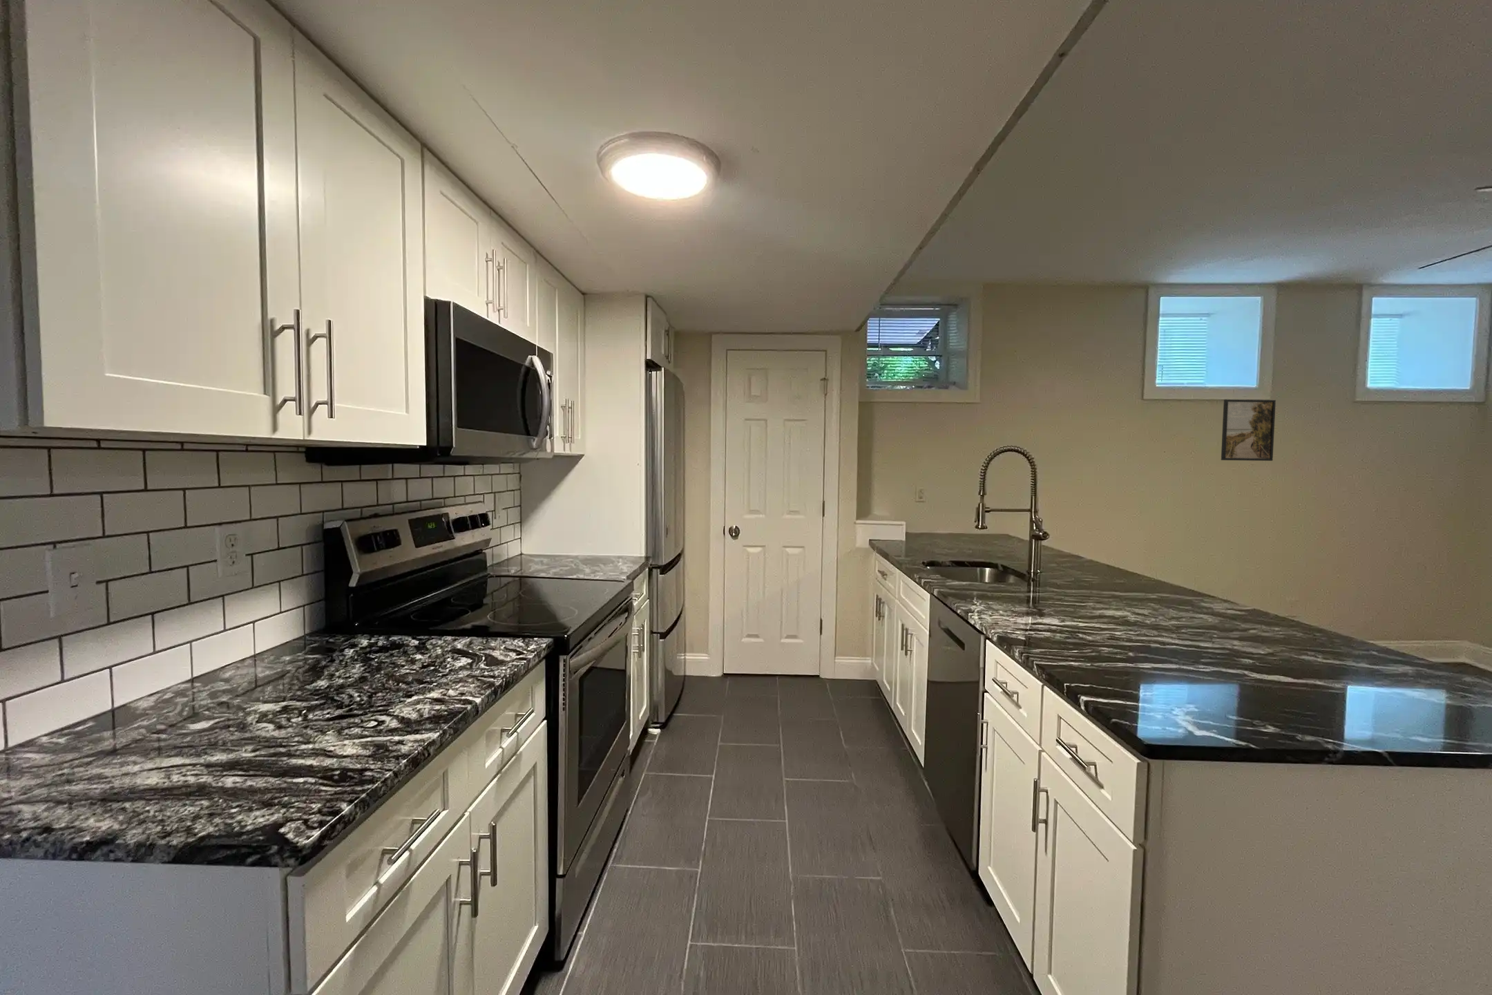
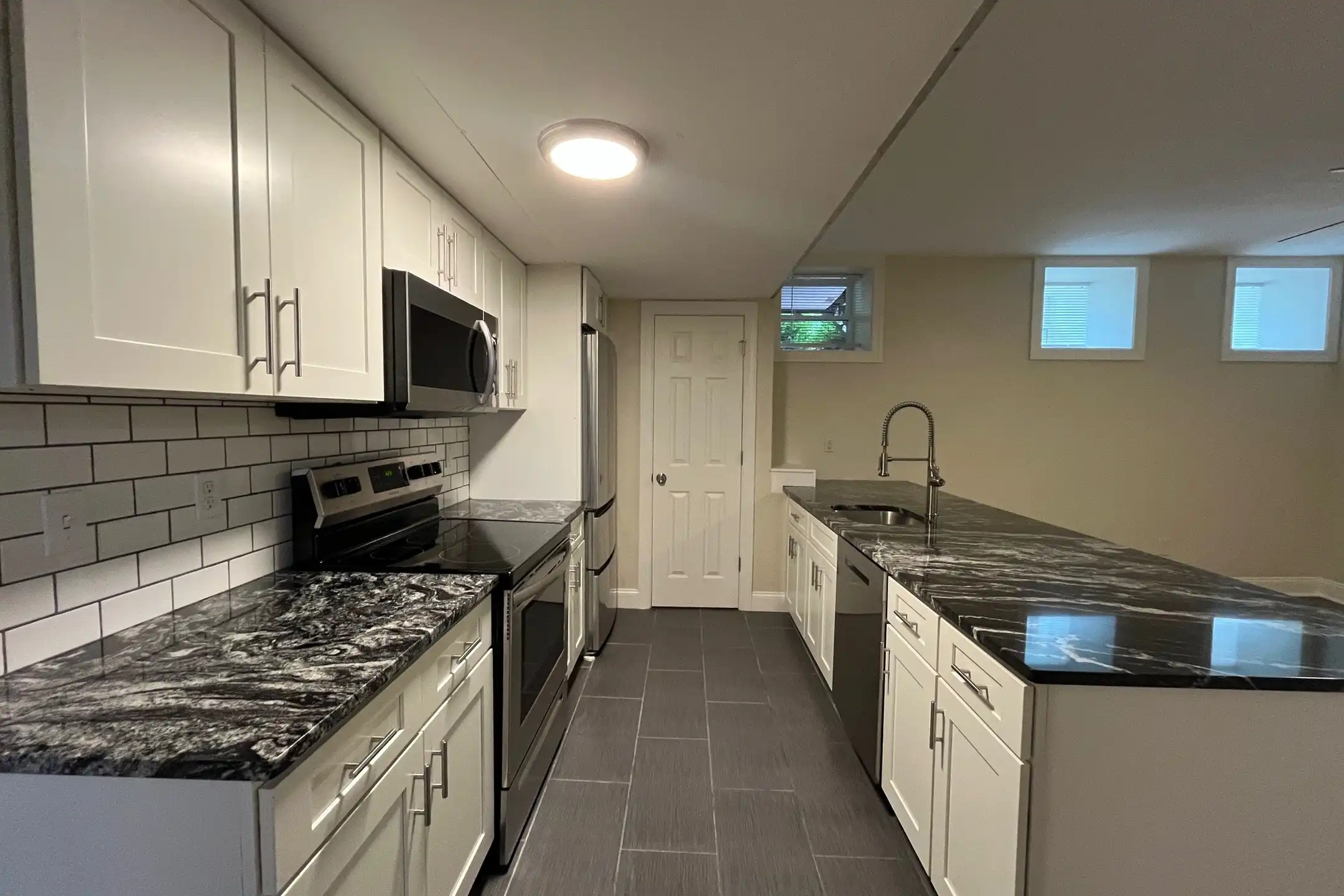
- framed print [1220,399,1277,462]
